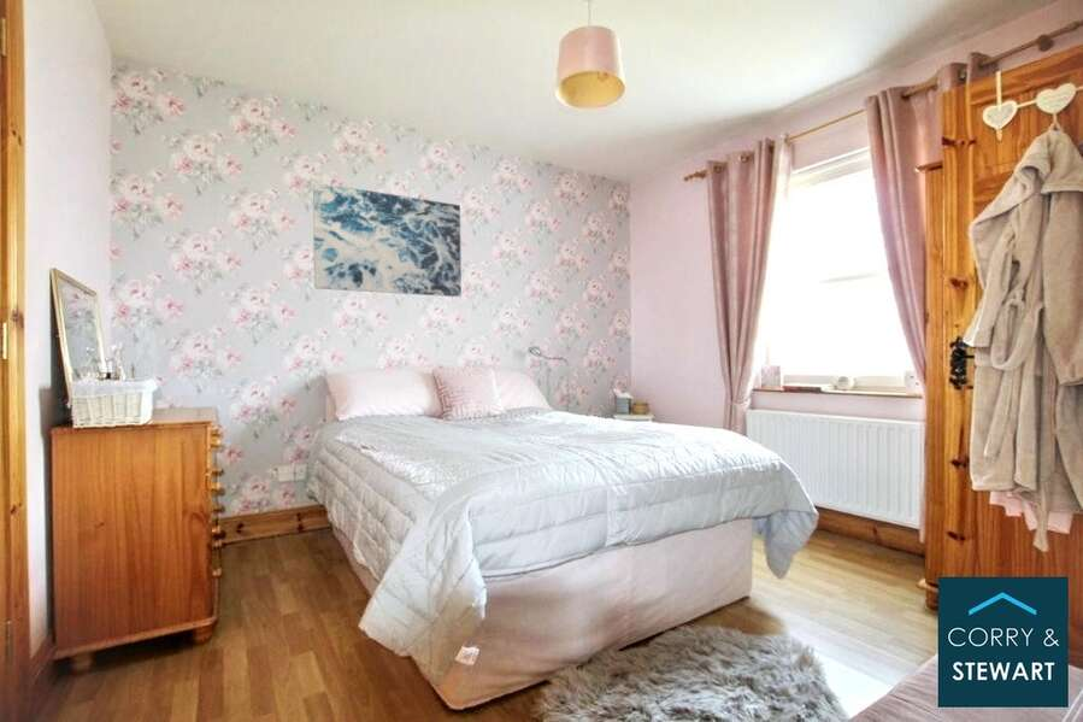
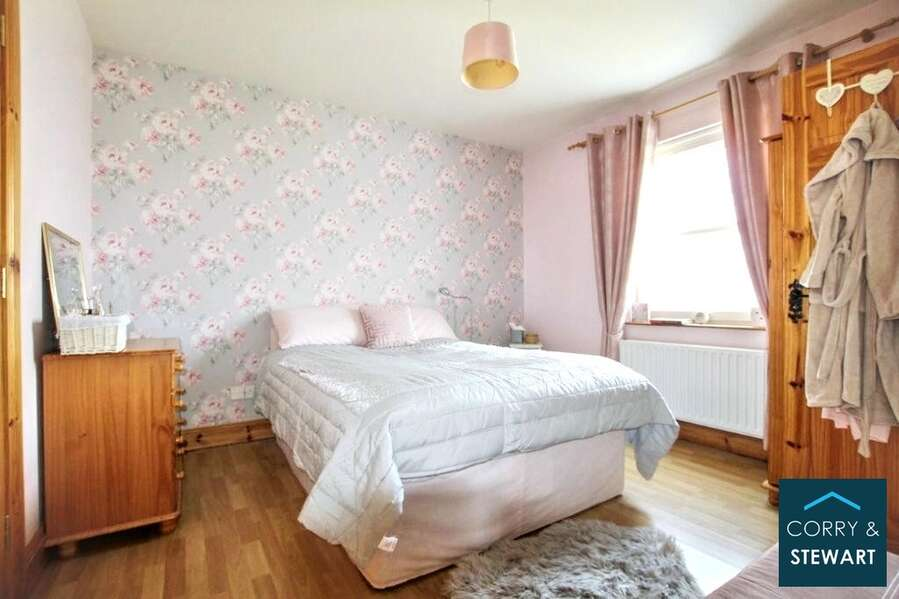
- wall art [312,181,463,298]
